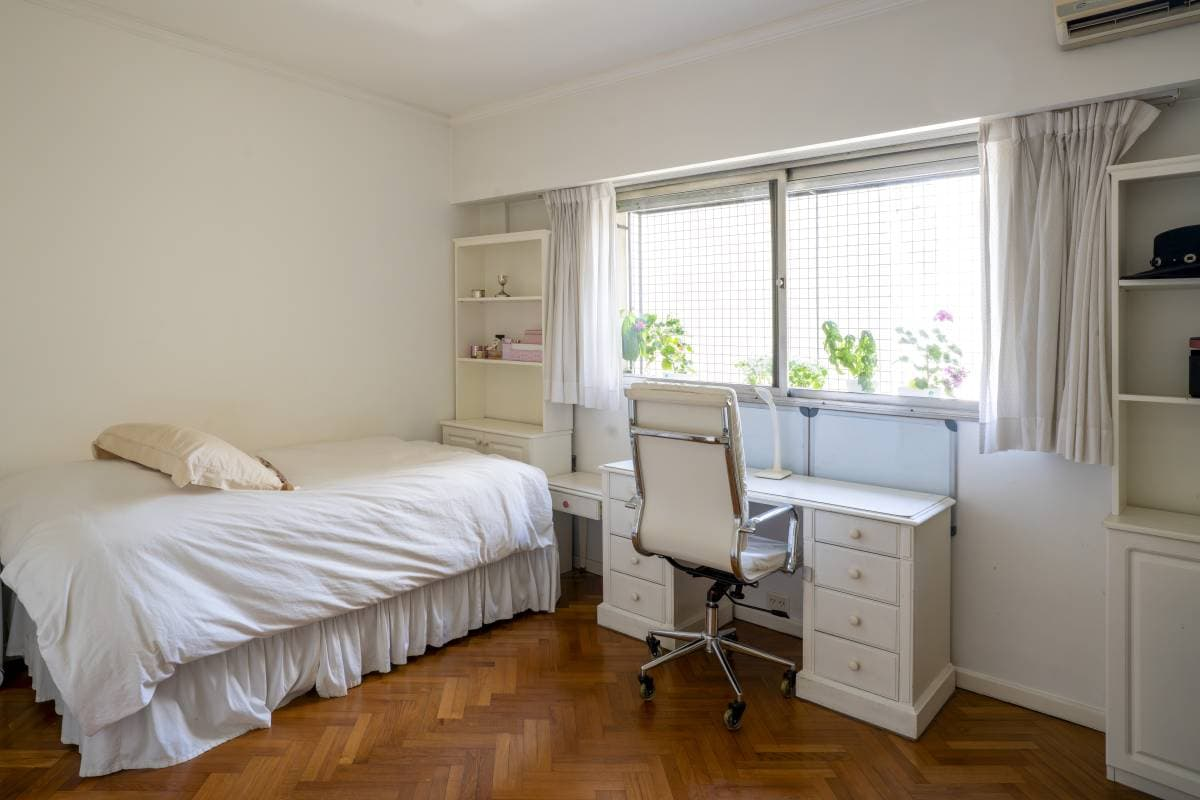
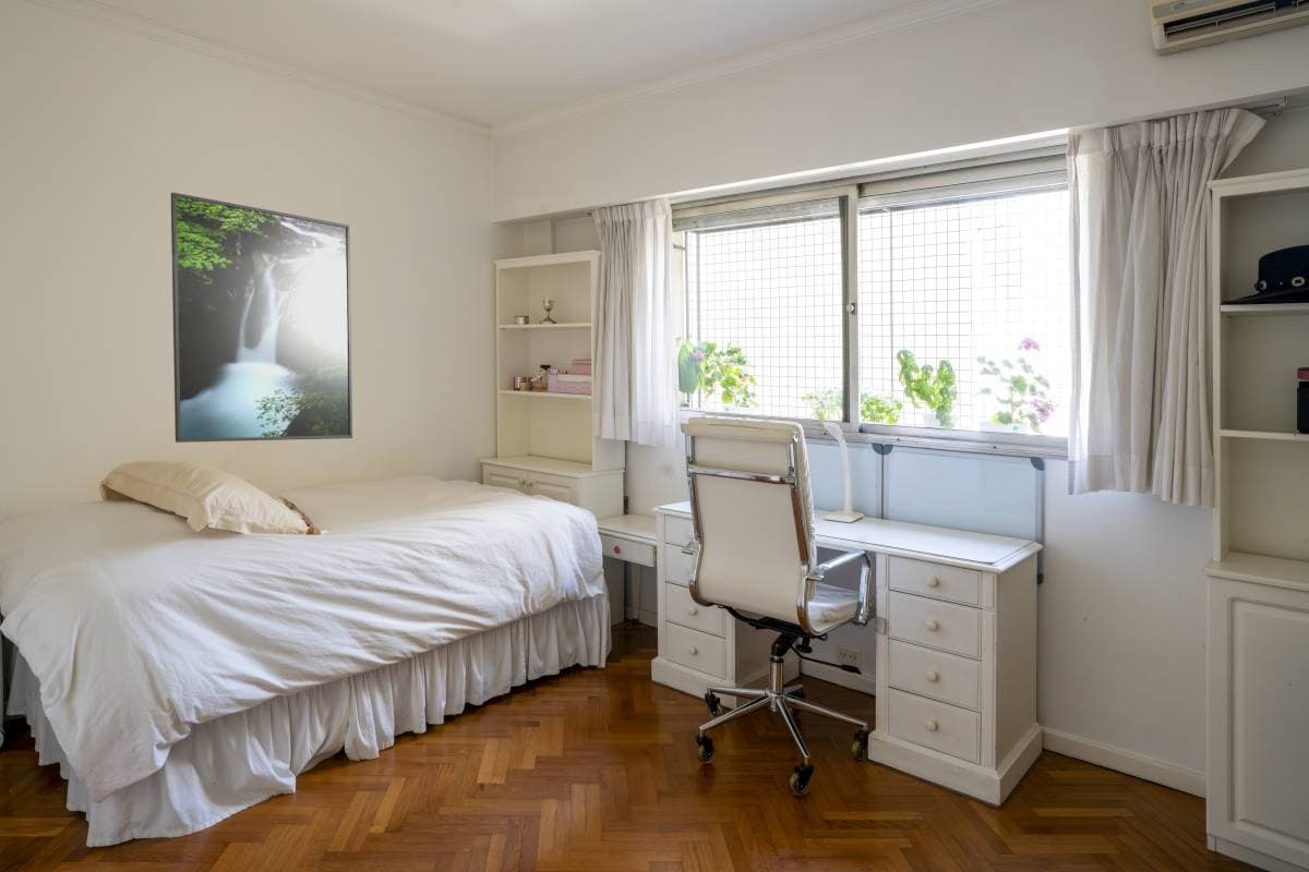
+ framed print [170,192,353,444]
